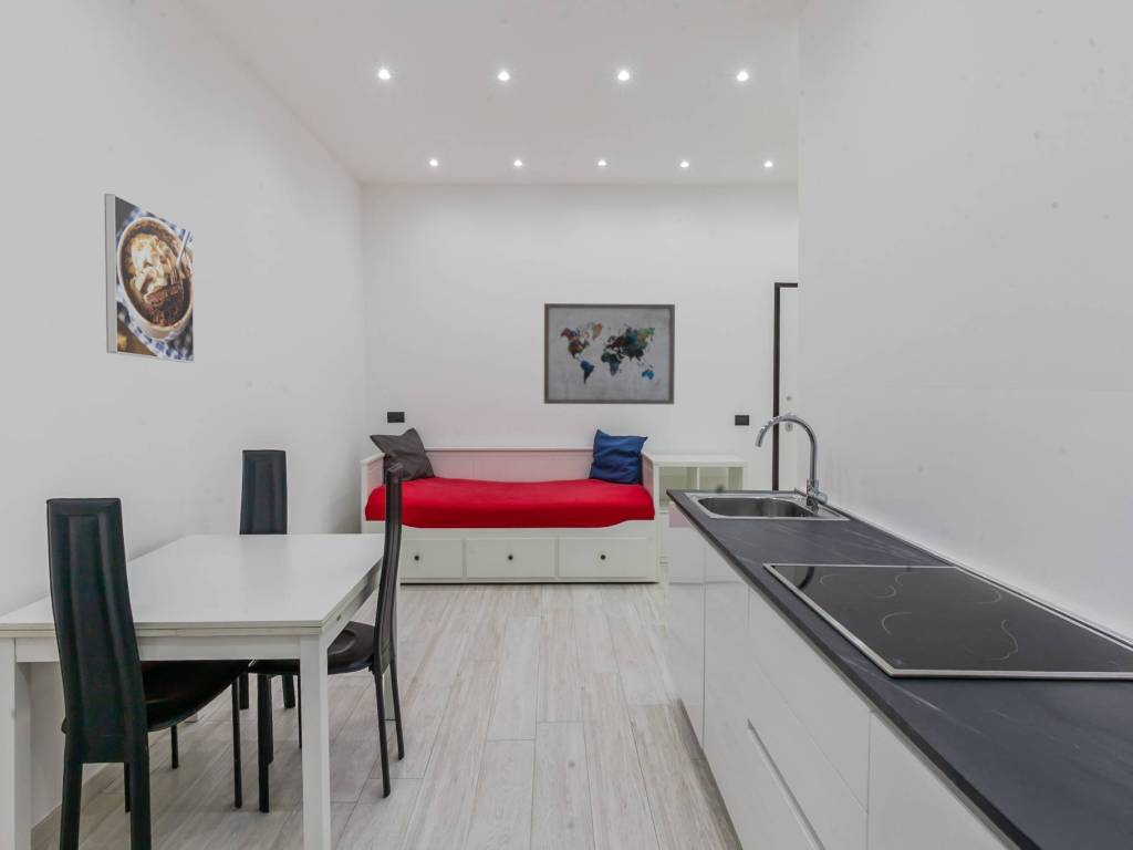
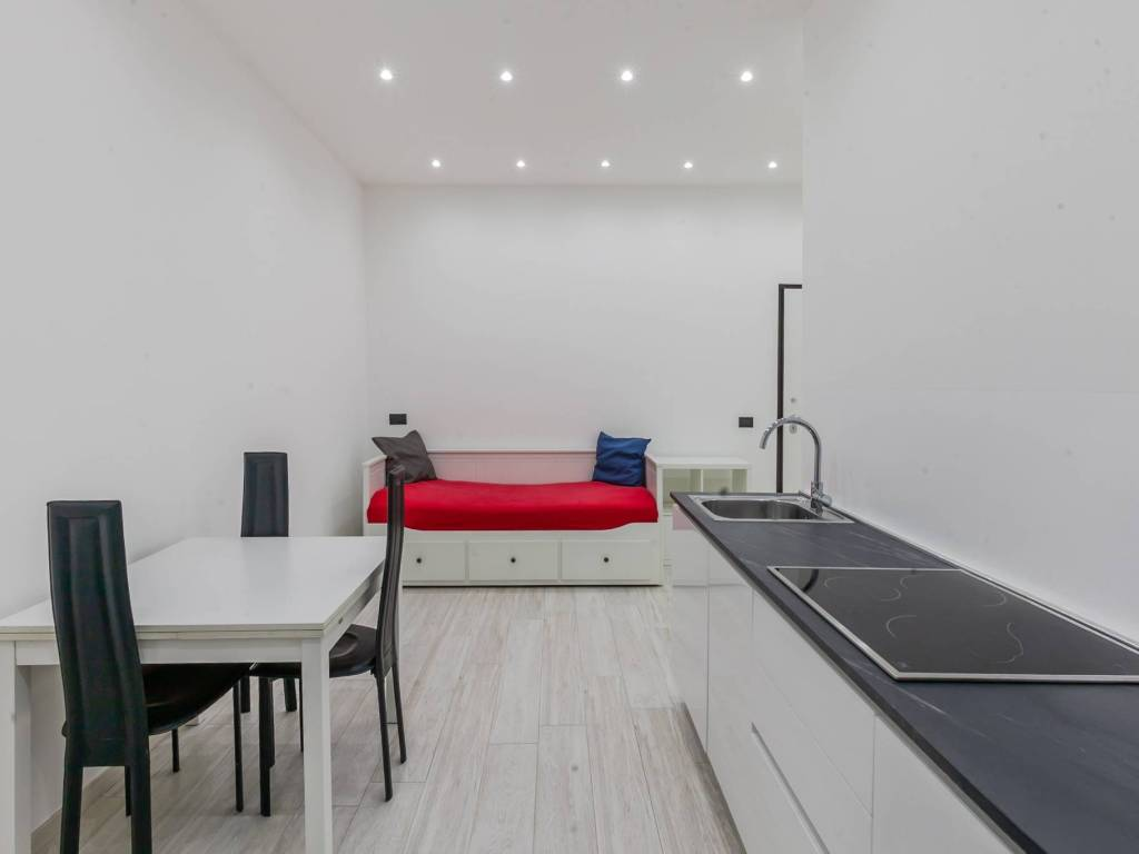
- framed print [104,193,195,364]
- wall art [543,302,676,405]
